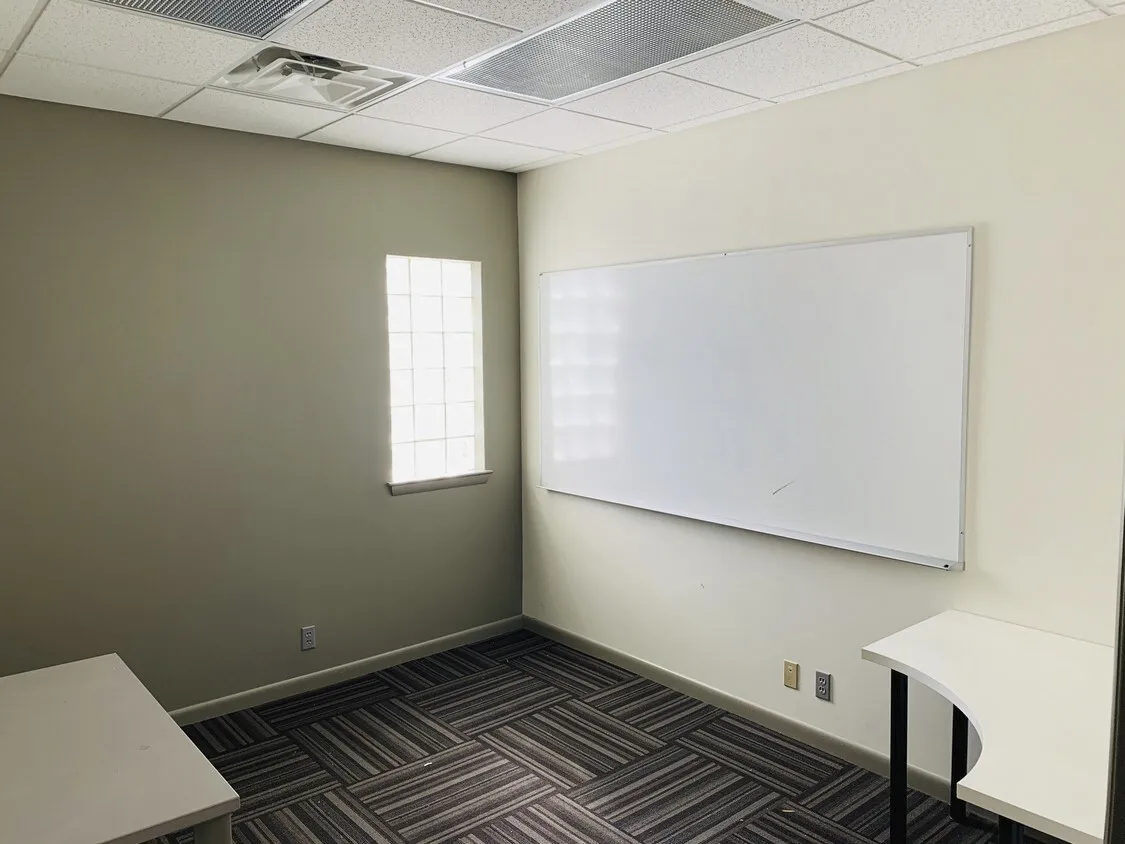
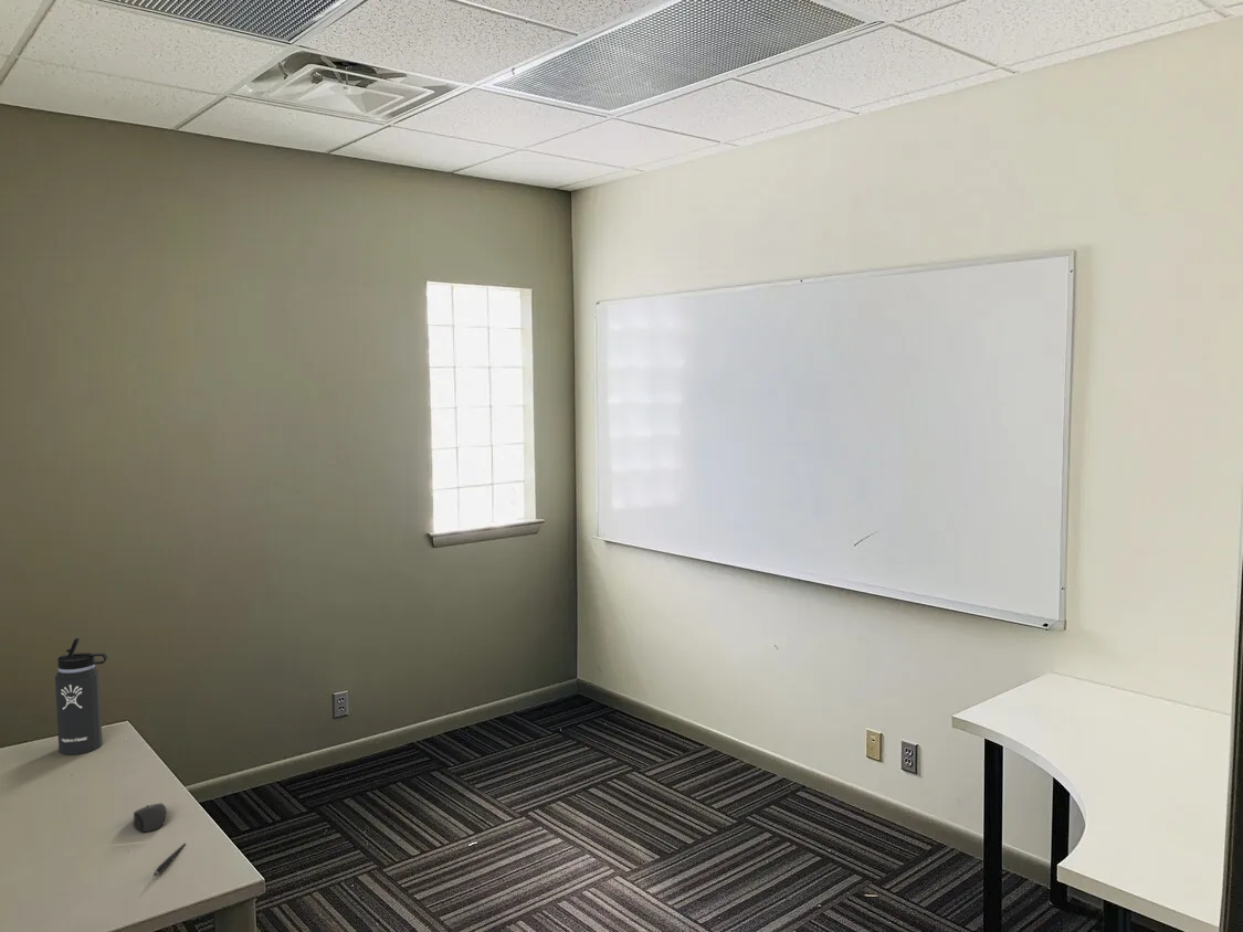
+ pen [152,843,187,878]
+ thermos bottle [54,637,108,756]
+ mouse [133,802,168,833]
